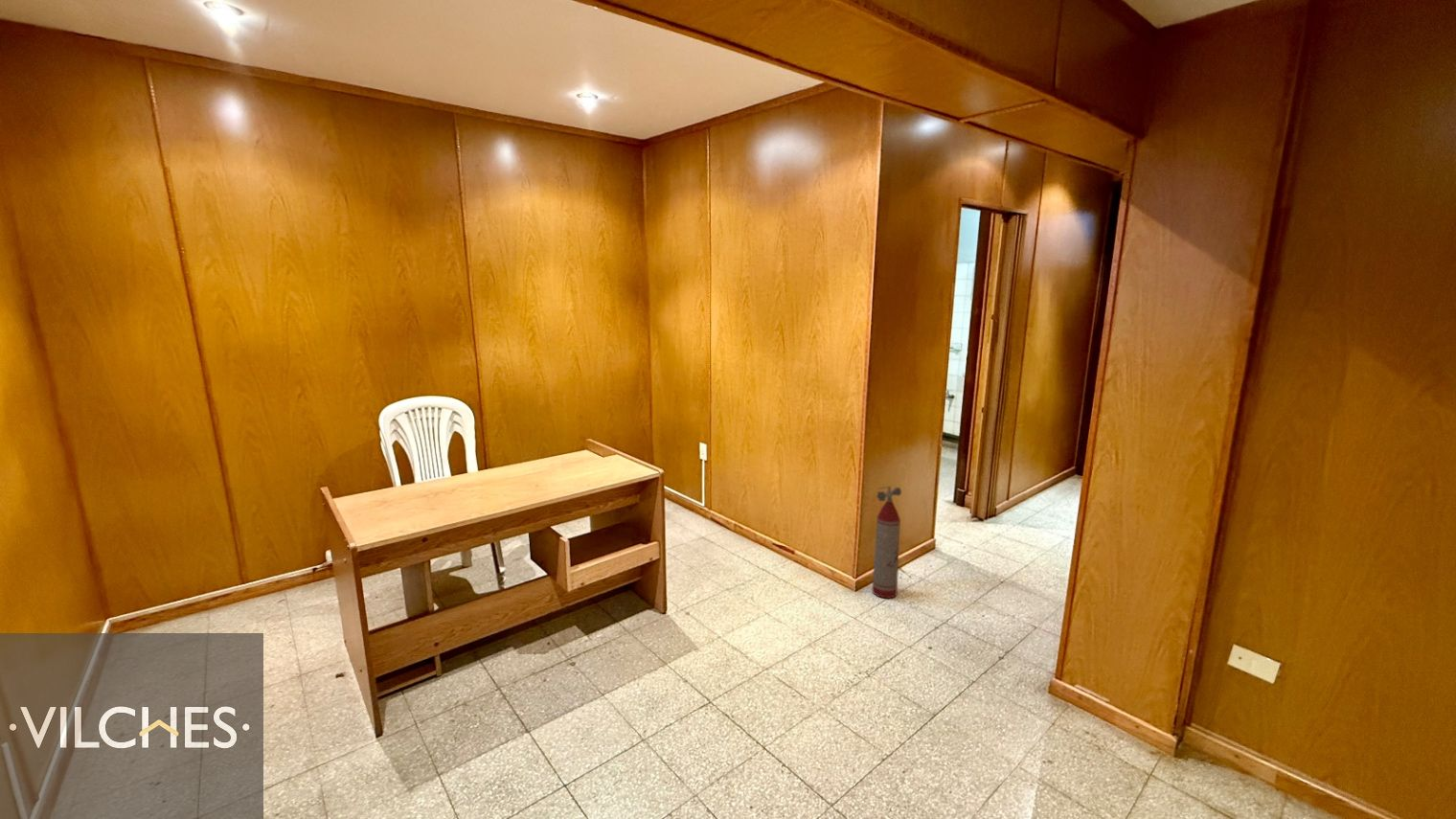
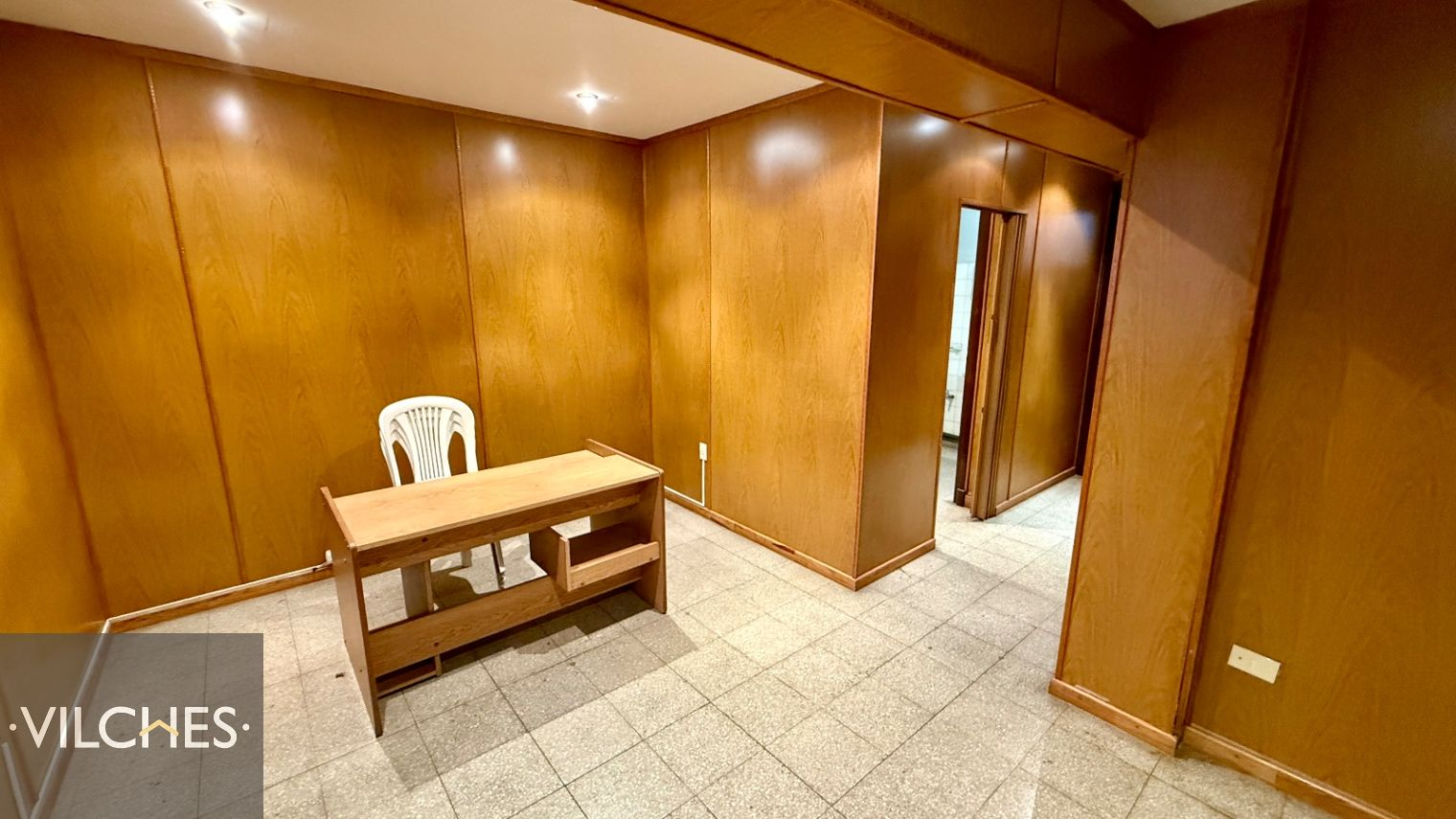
- fire extinguisher [872,485,902,600]
